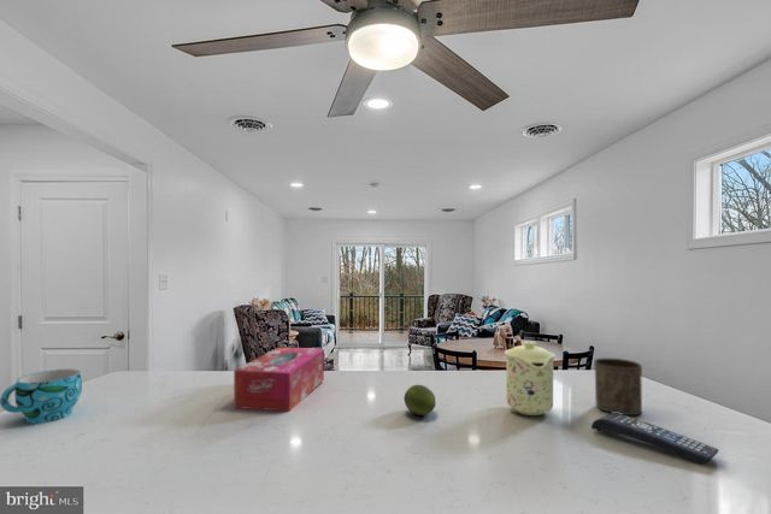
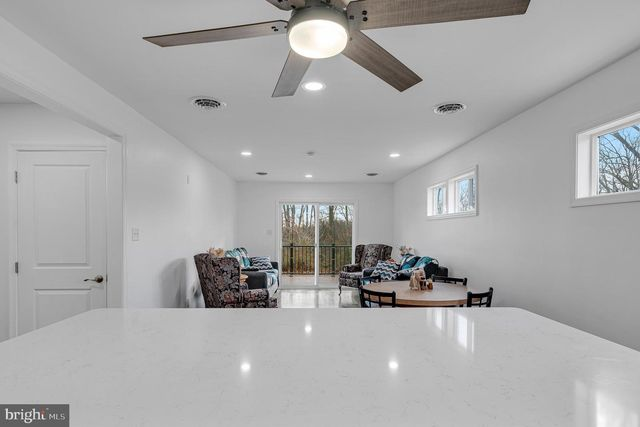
- cup [593,358,643,416]
- remote control [590,413,719,465]
- mug [504,339,557,416]
- tissue box [233,345,325,413]
- cup [0,368,83,424]
- fruit [402,384,437,416]
